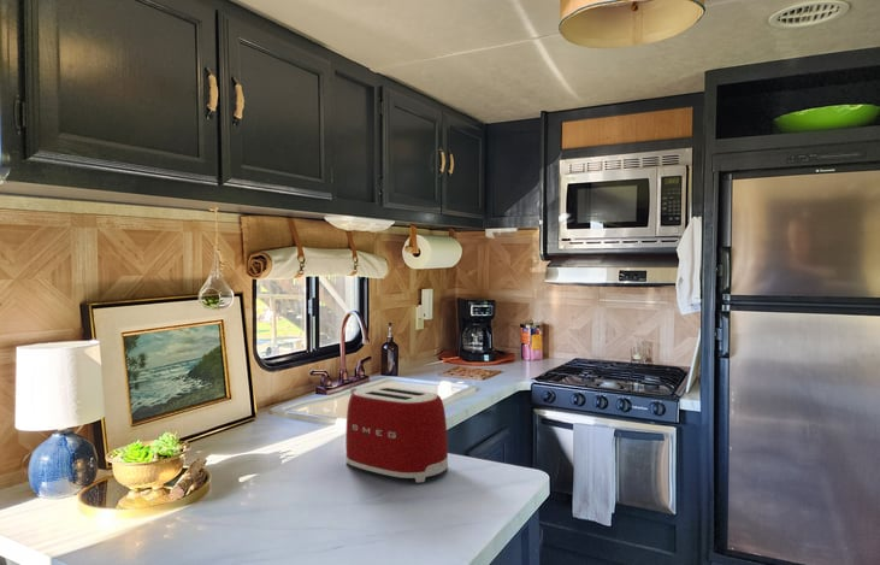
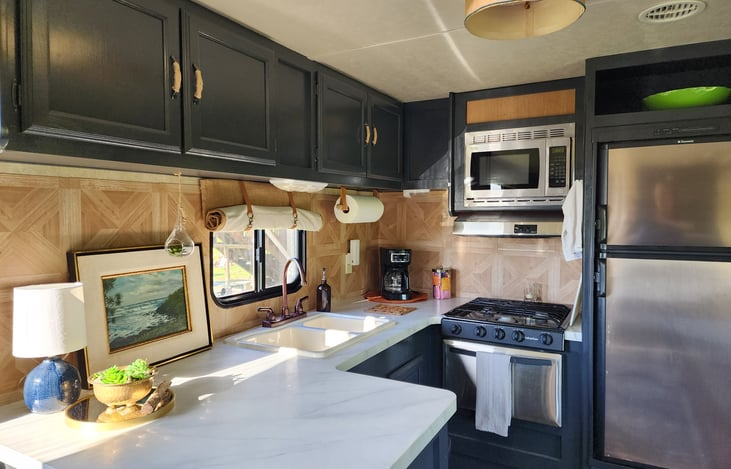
- toaster [344,386,449,484]
